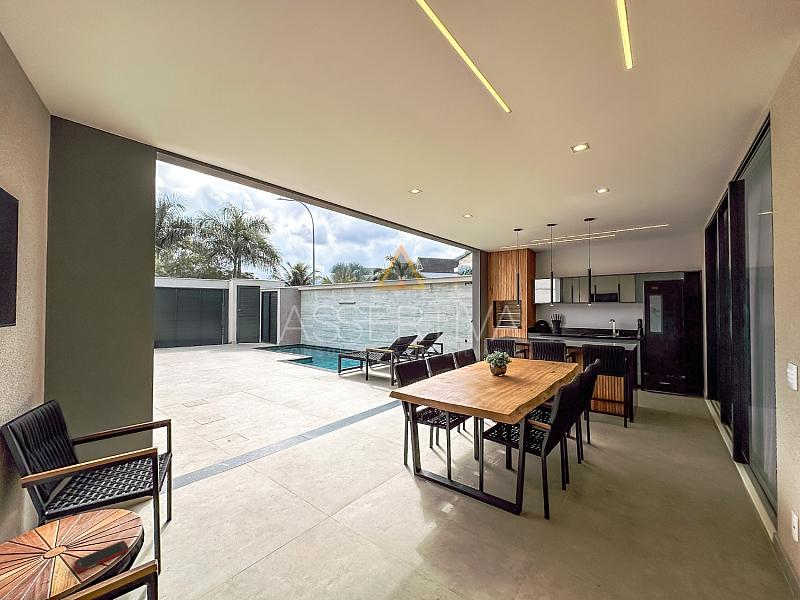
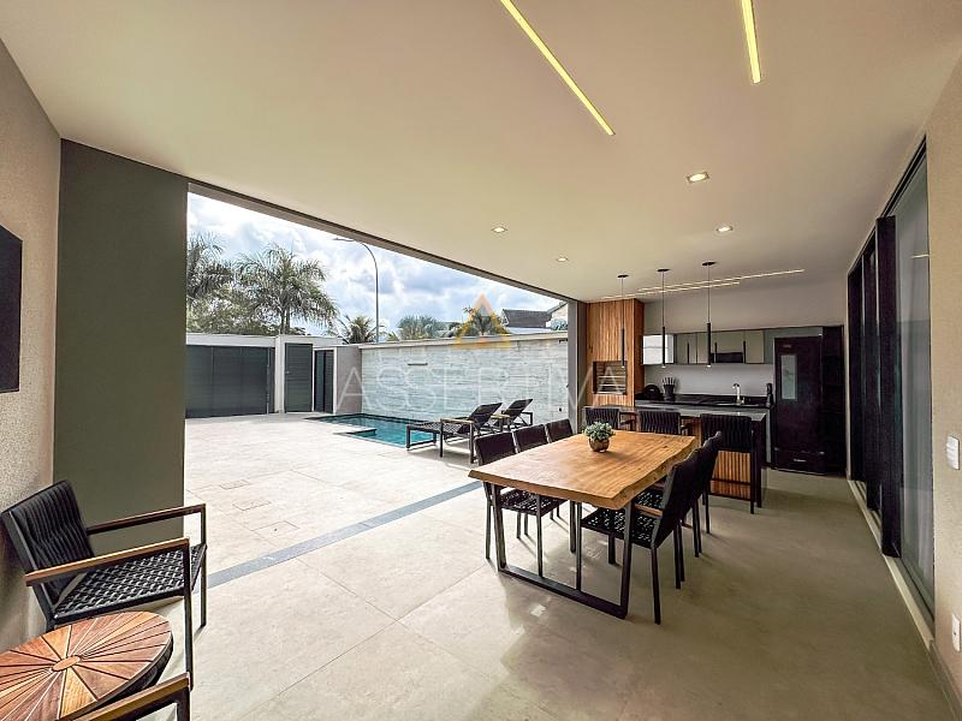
- cell phone [74,540,130,573]
